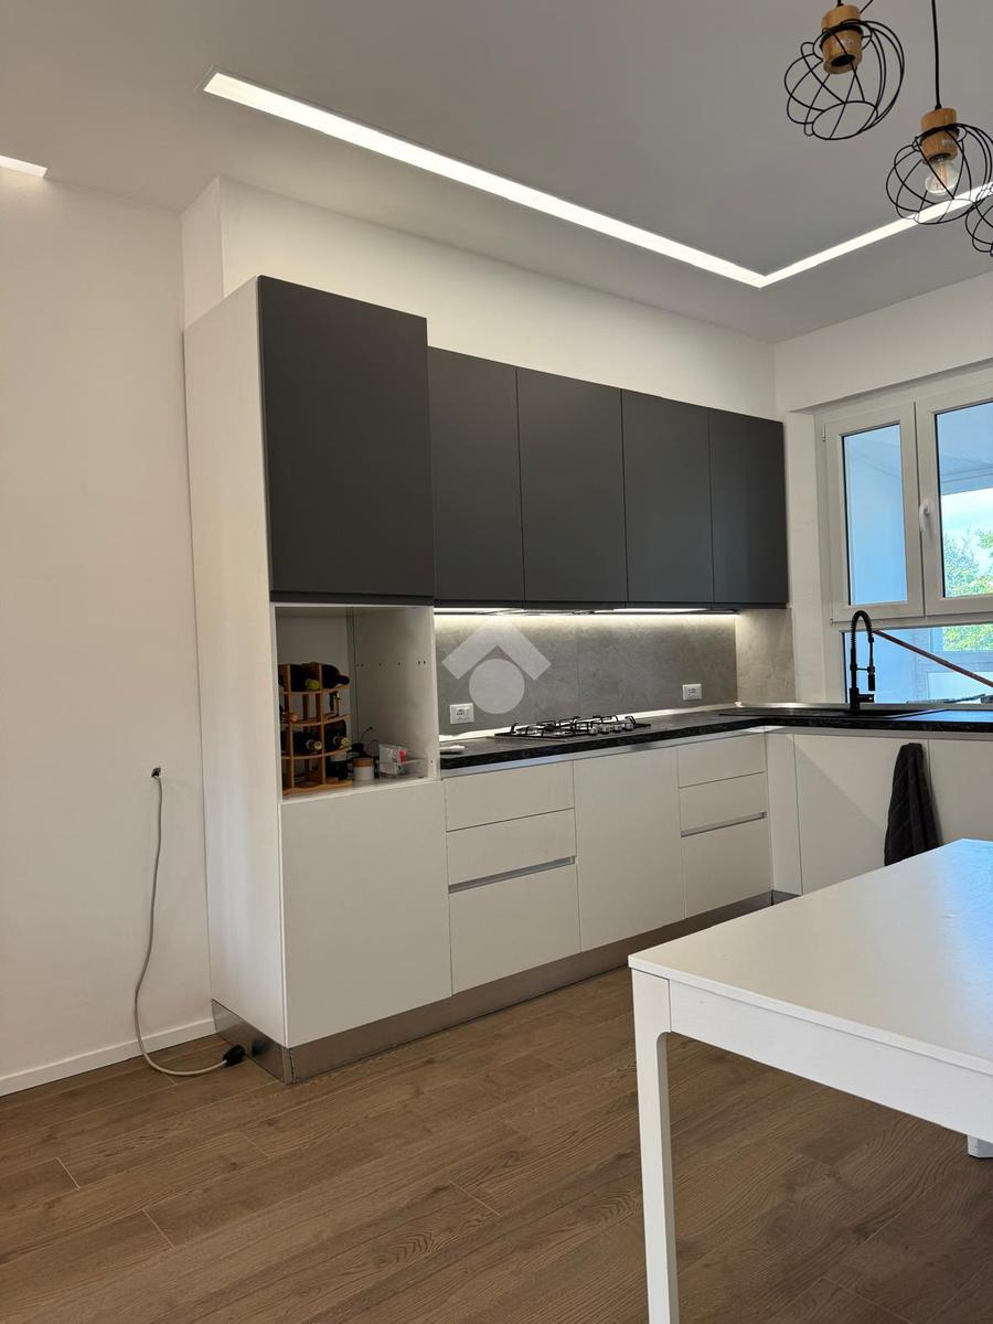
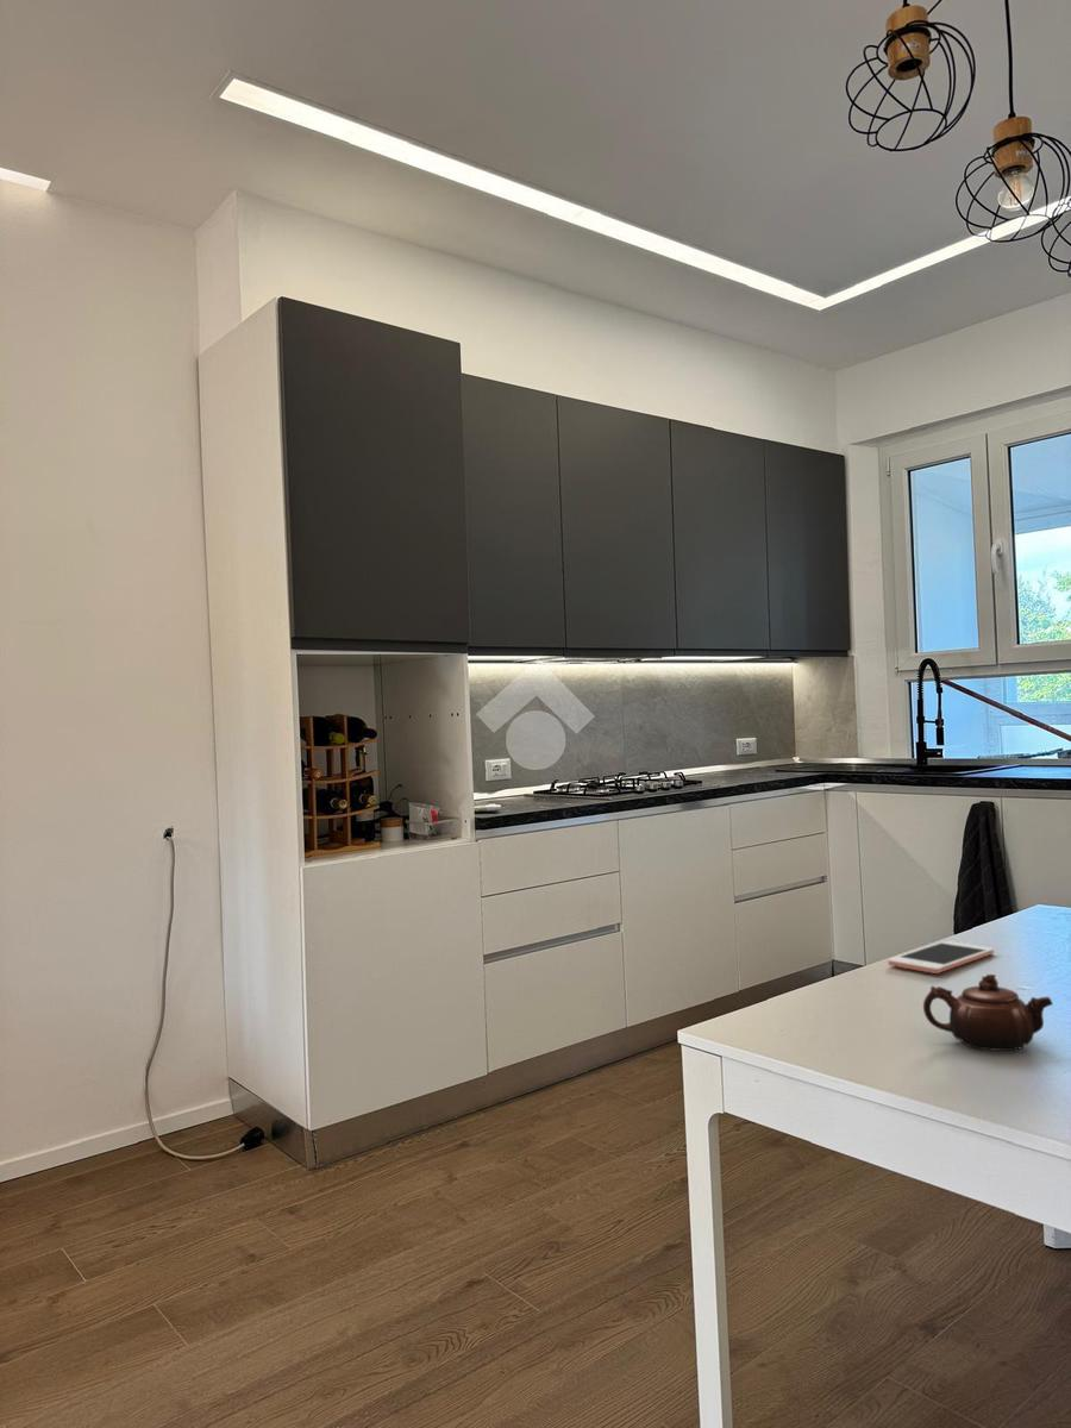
+ cell phone [887,940,995,975]
+ teapot [922,973,1054,1052]
